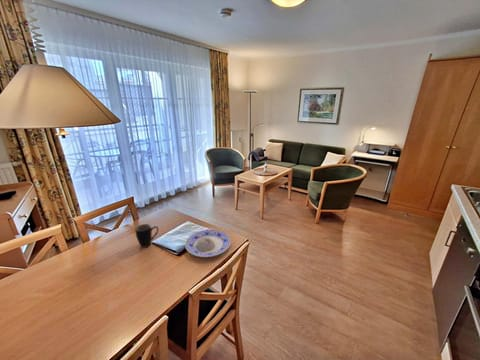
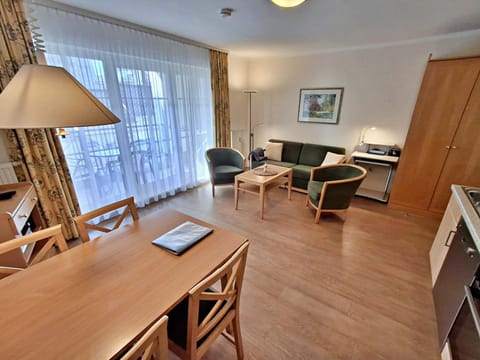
- mug [134,223,159,249]
- plate [184,228,232,258]
